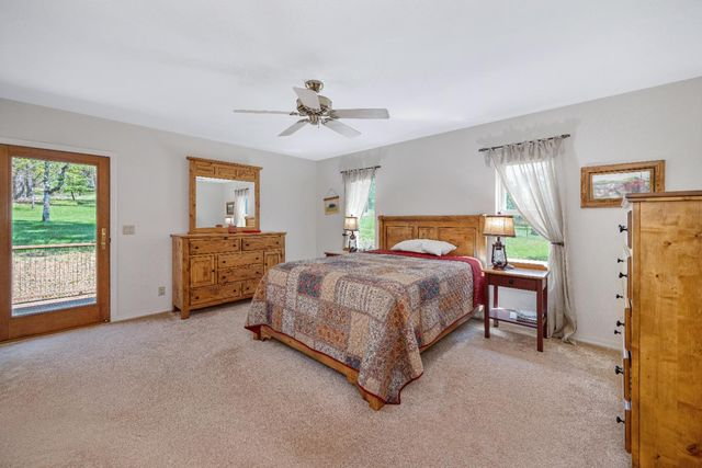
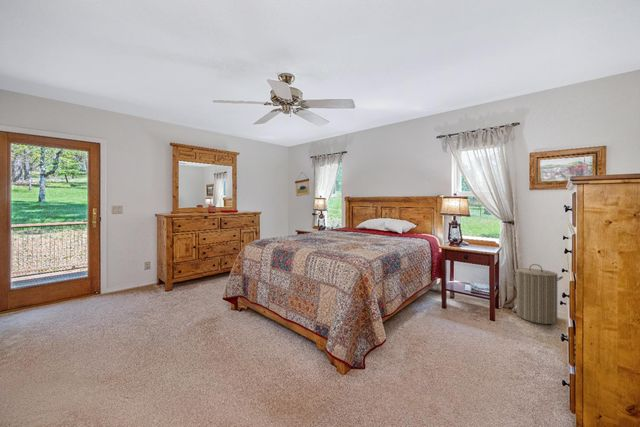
+ laundry hamper [511,263,564,325]
